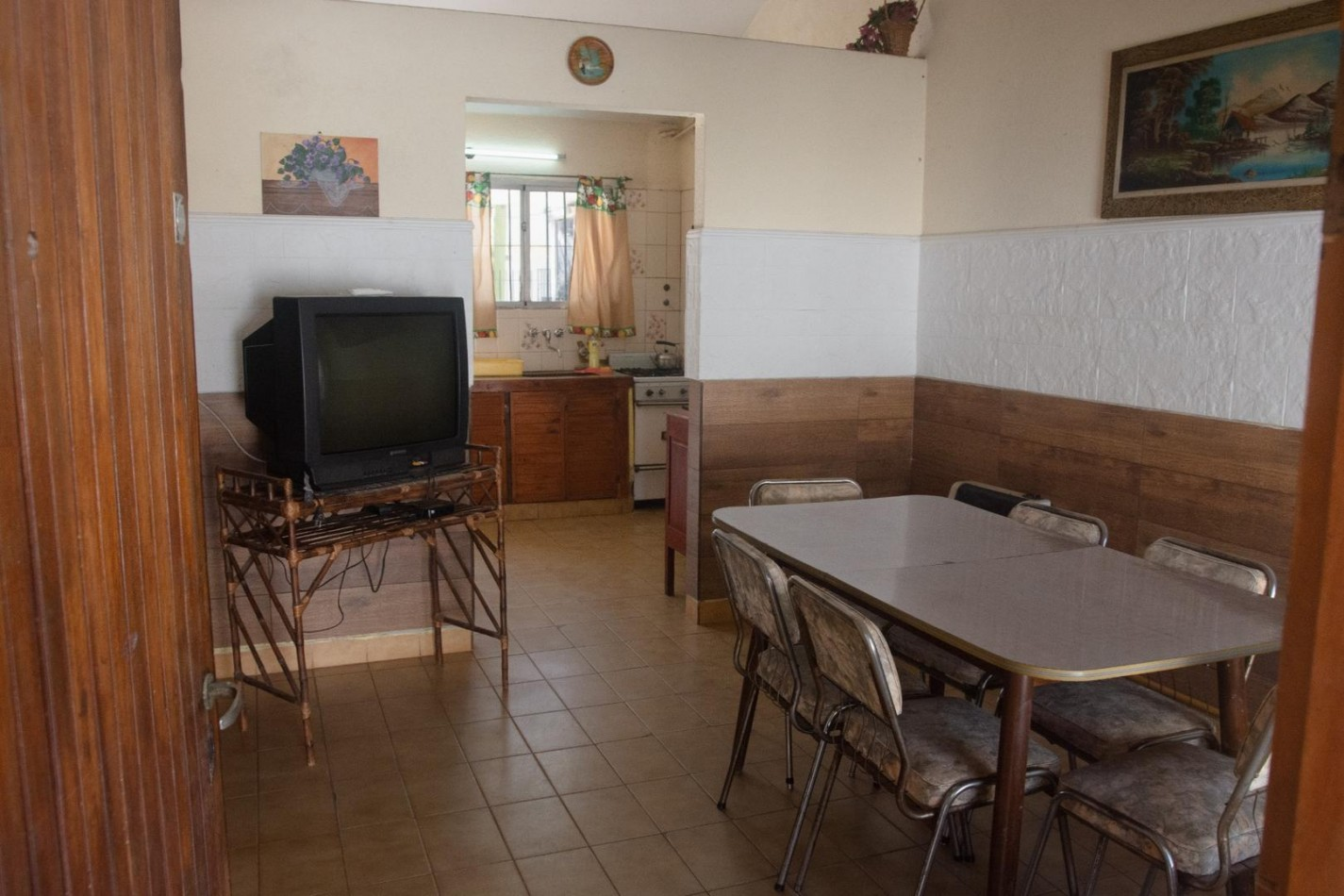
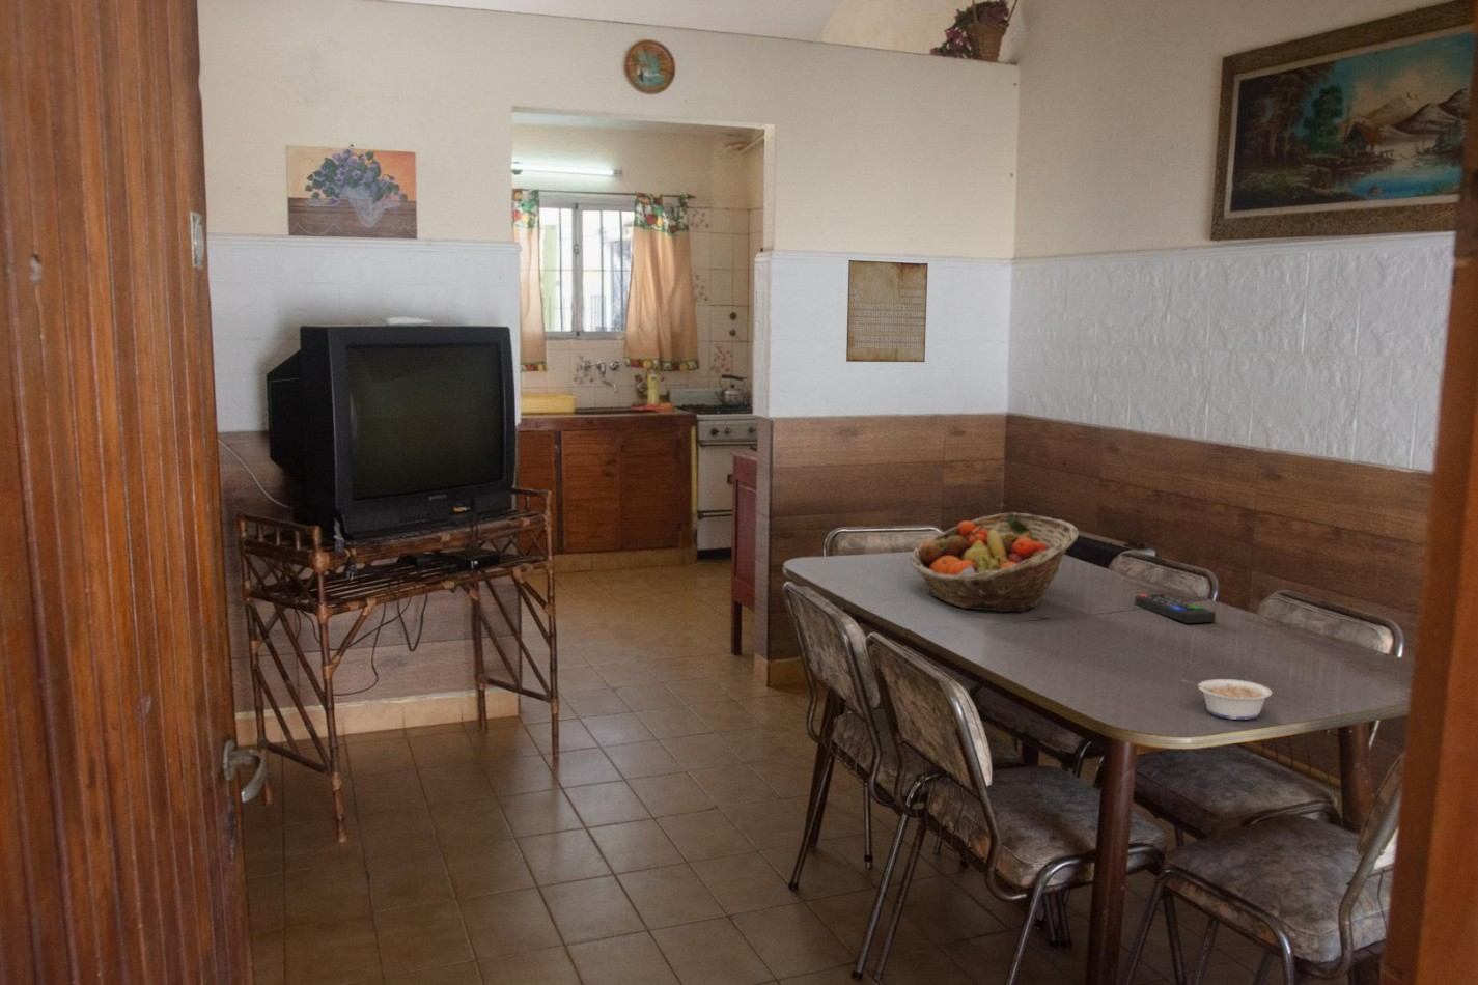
+ periodic table [846,259,929,363]
+ legume [1182,678,1273,720]
+ fruit basket [908,511,1079,612]
+ remote control [1134,593,1216,624]
